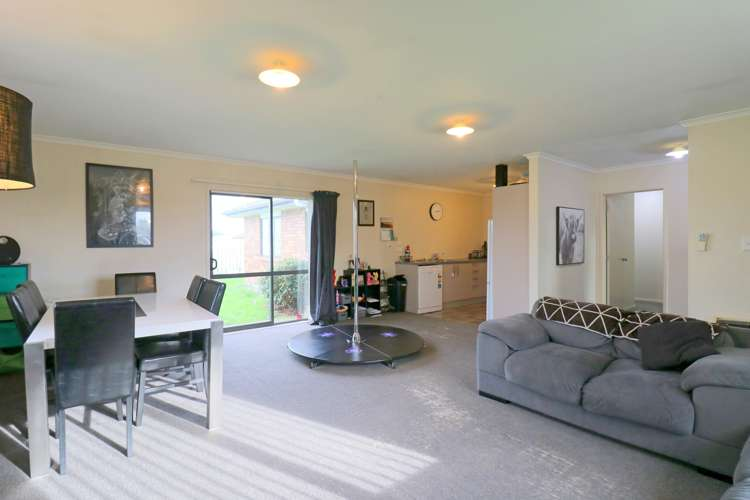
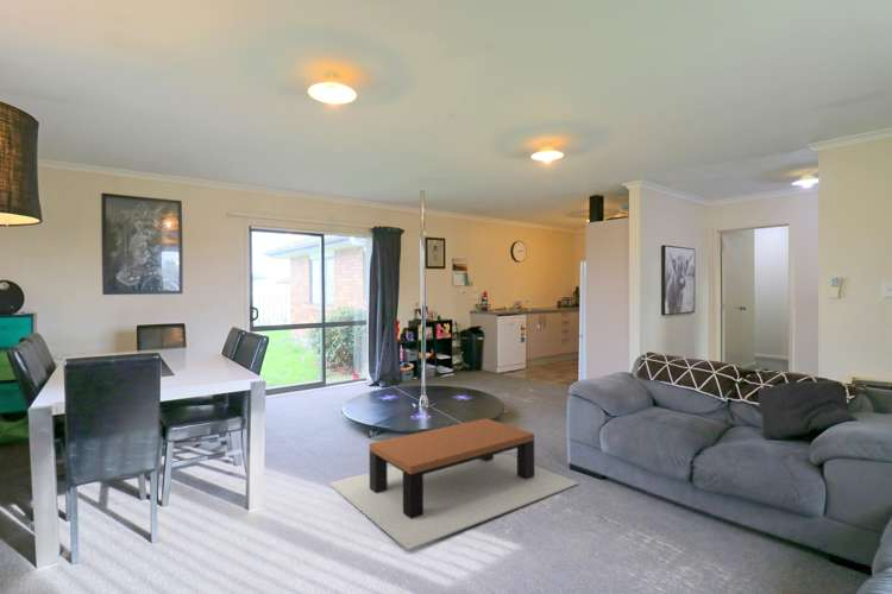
+ coffee table [328,417,580,551]
